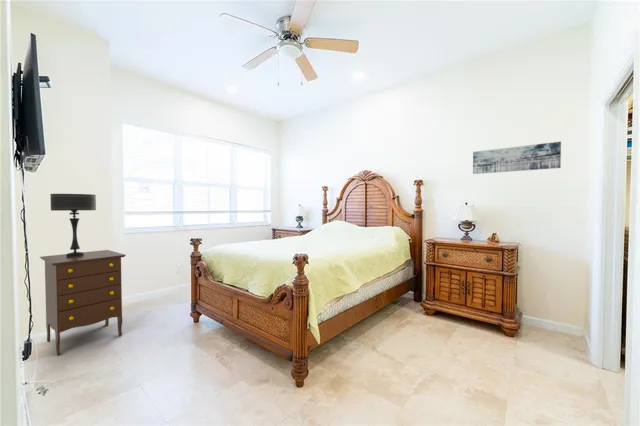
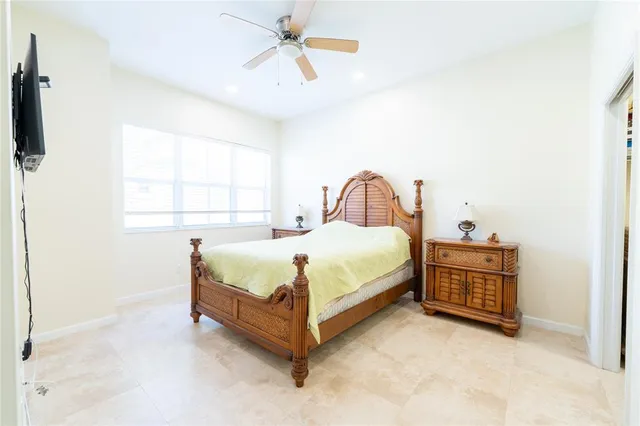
- dresser [39,249,127,357]
- wall art [472,141,562,175]
- table lamp [49,193,97,257]
